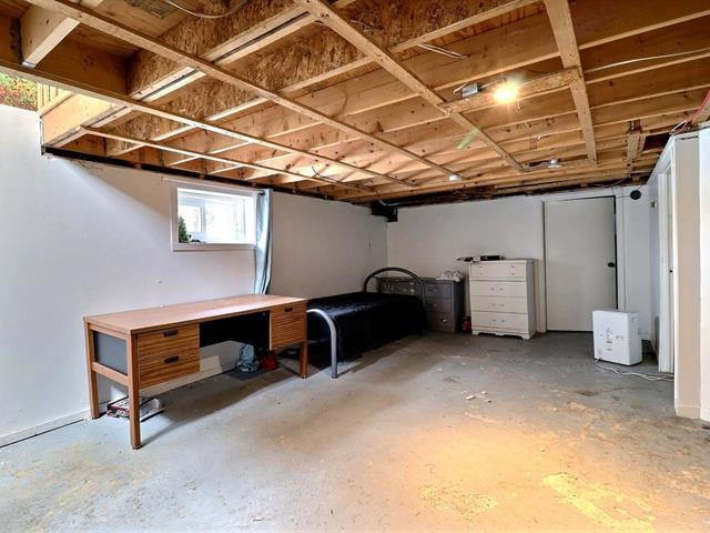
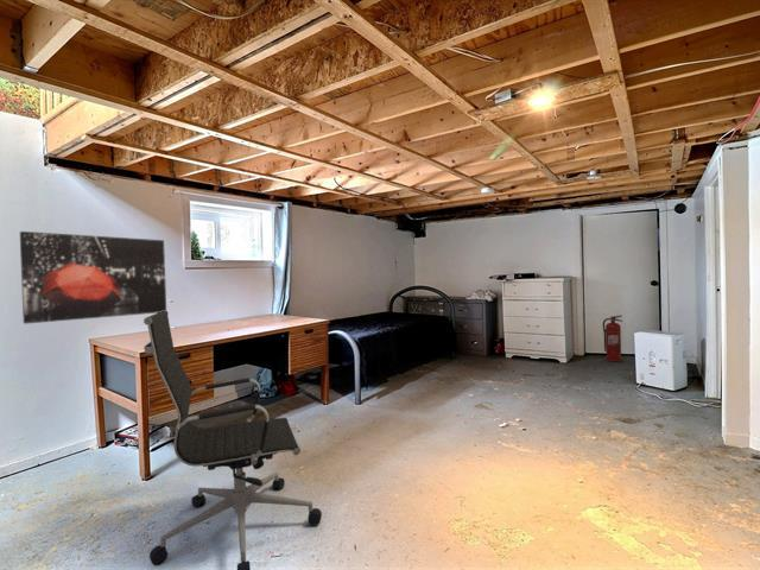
+ fire extinguisher [602,315,623,363]
+ wall art [19,230,167,325]
+ office chair [142,310,323,570]
